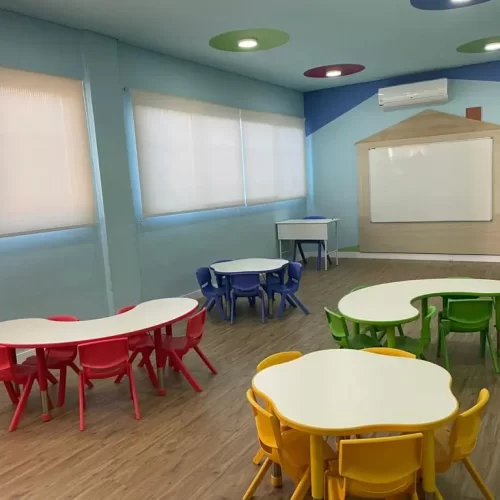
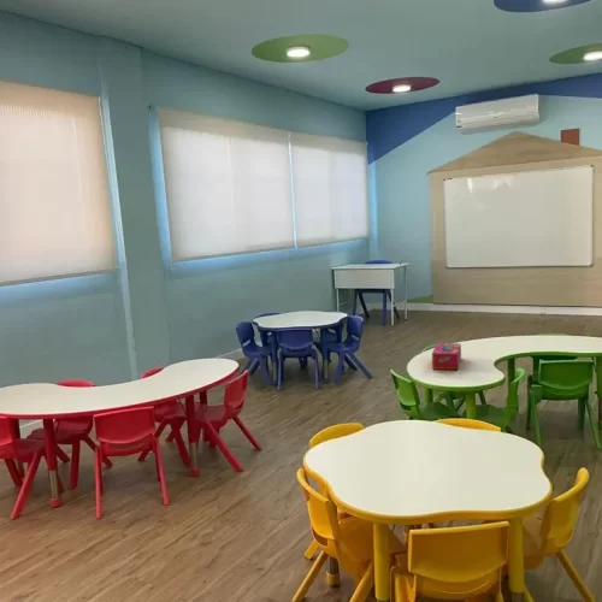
+ tissue box [431,342,462,371]
